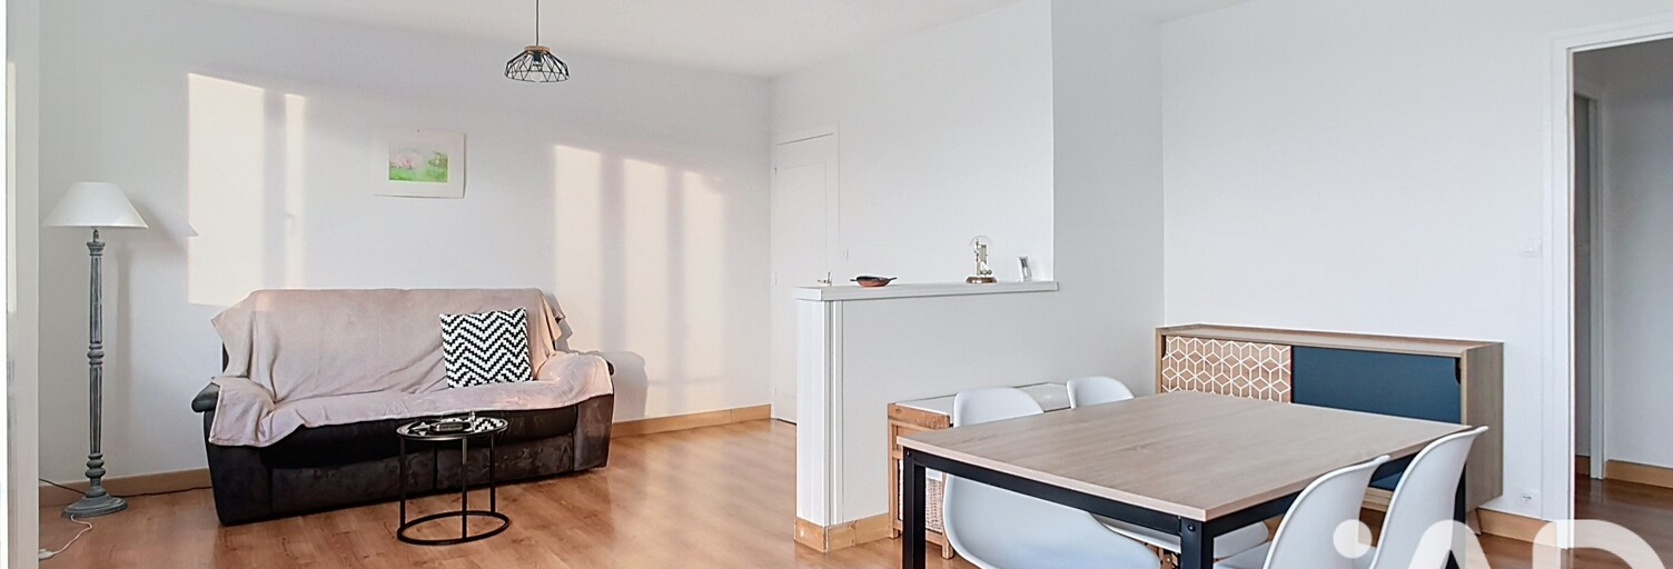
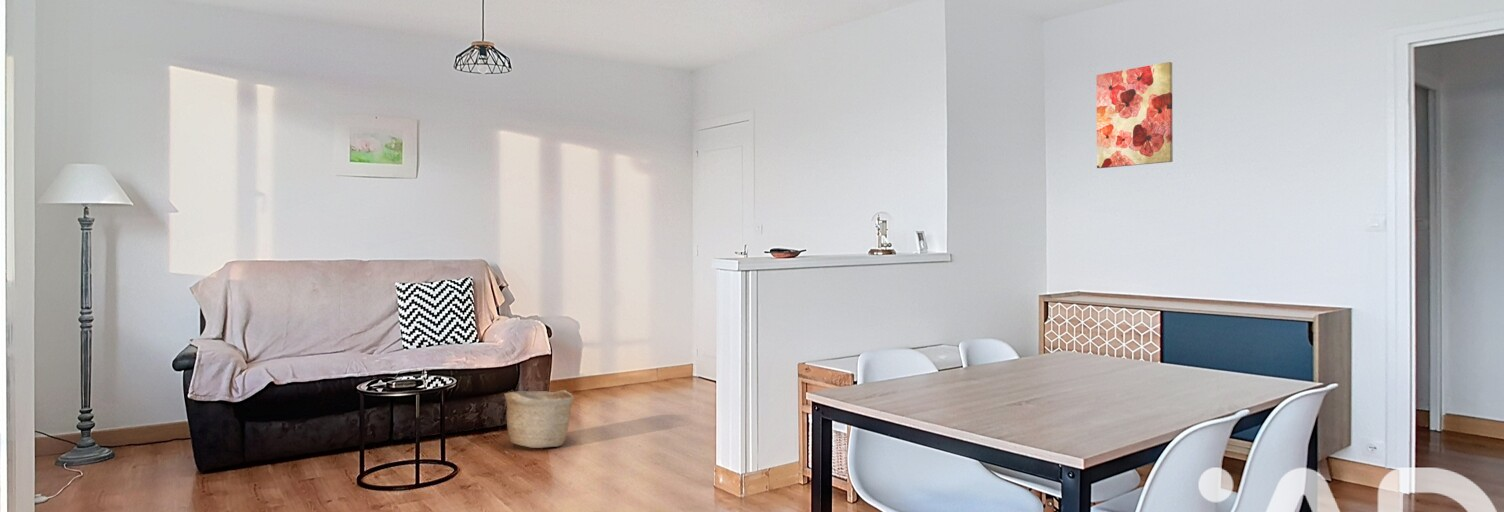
+ wall art [1096,61,1174,169]
+ basket [504,389,575,449]
